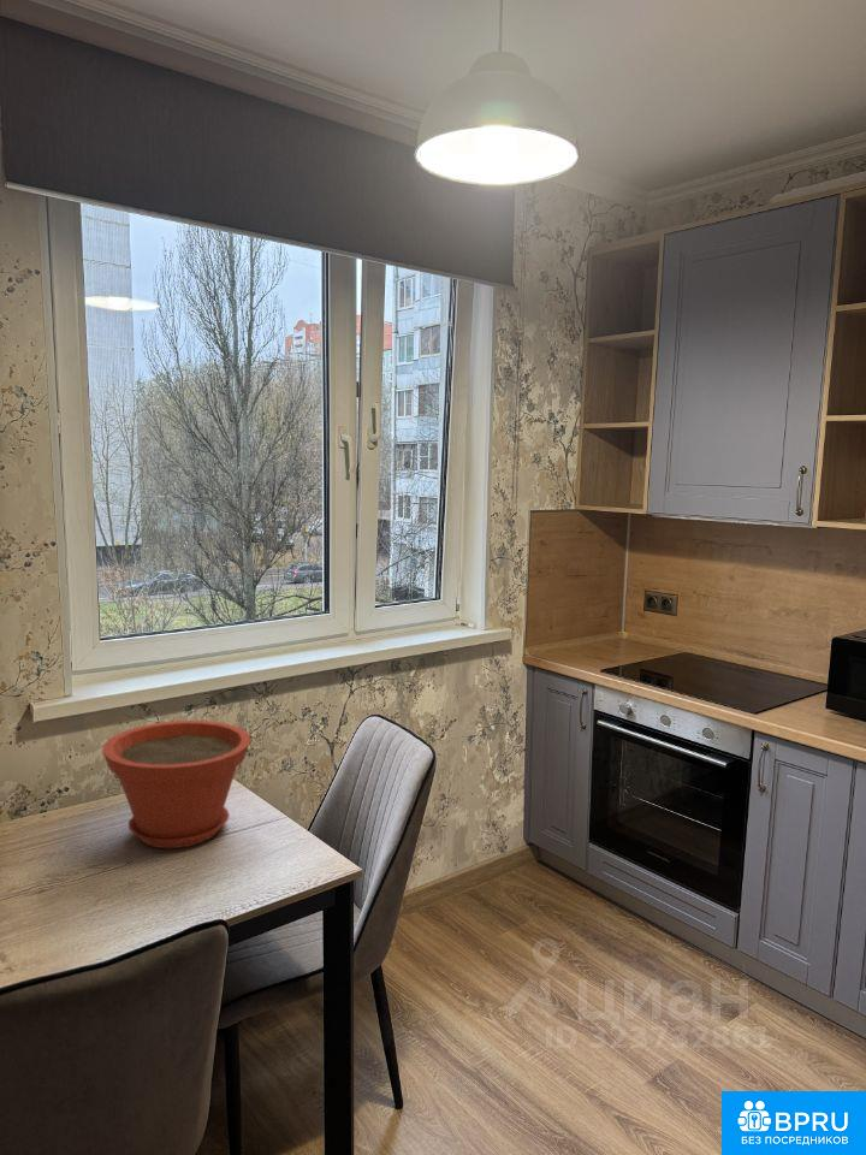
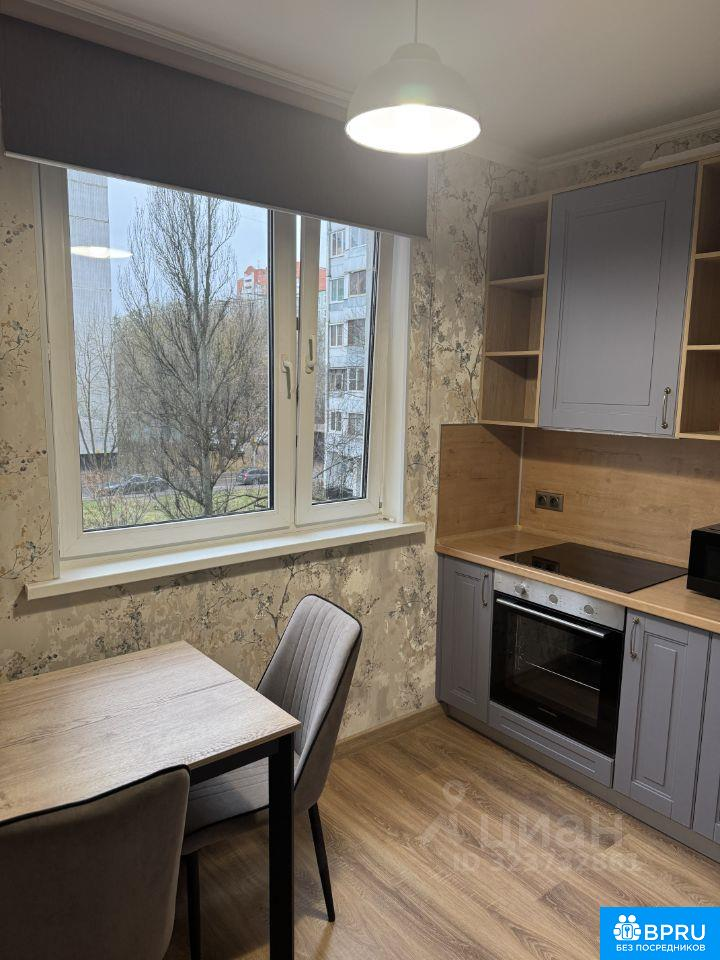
- plant pot [102,719,251,849]
